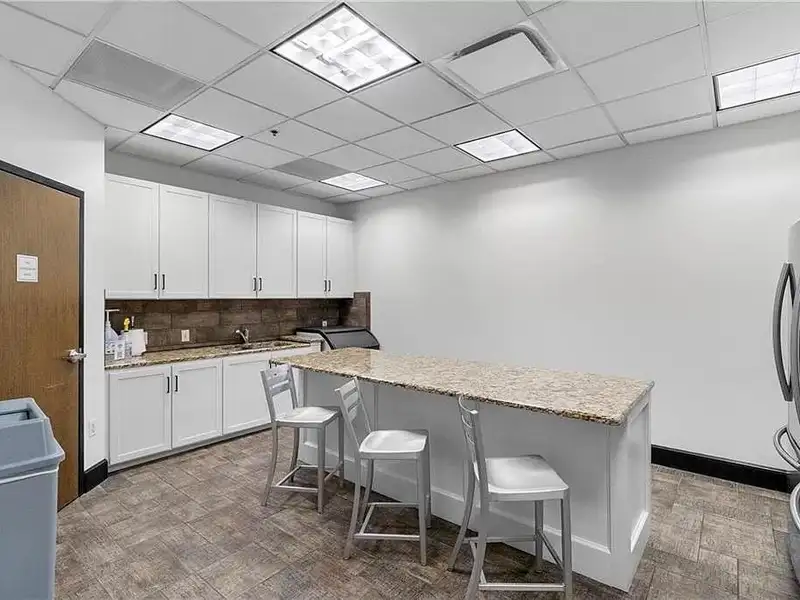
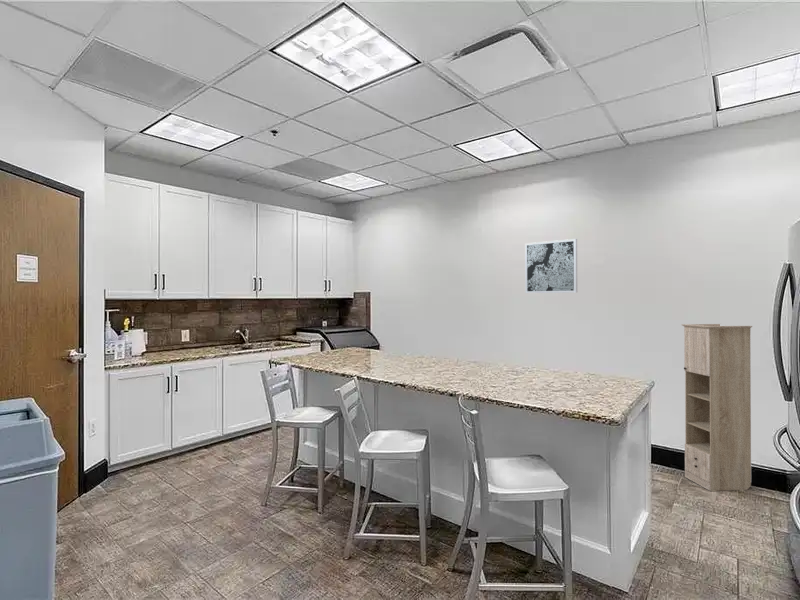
+ storage cabinet [680,323,753,492]
+ wall art [524,238,578,294]
